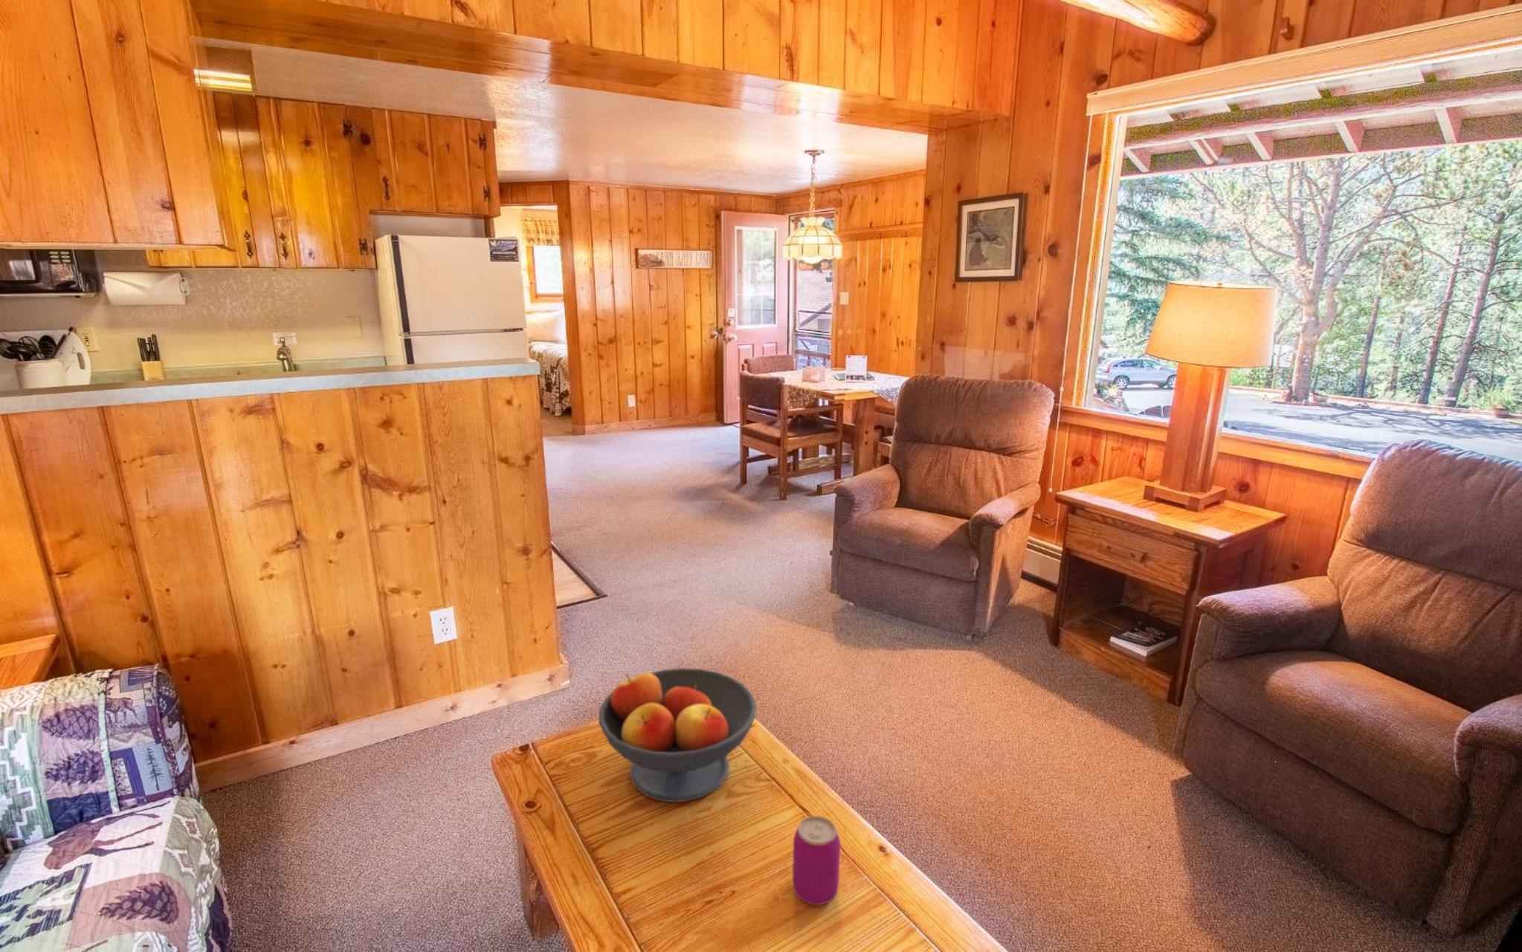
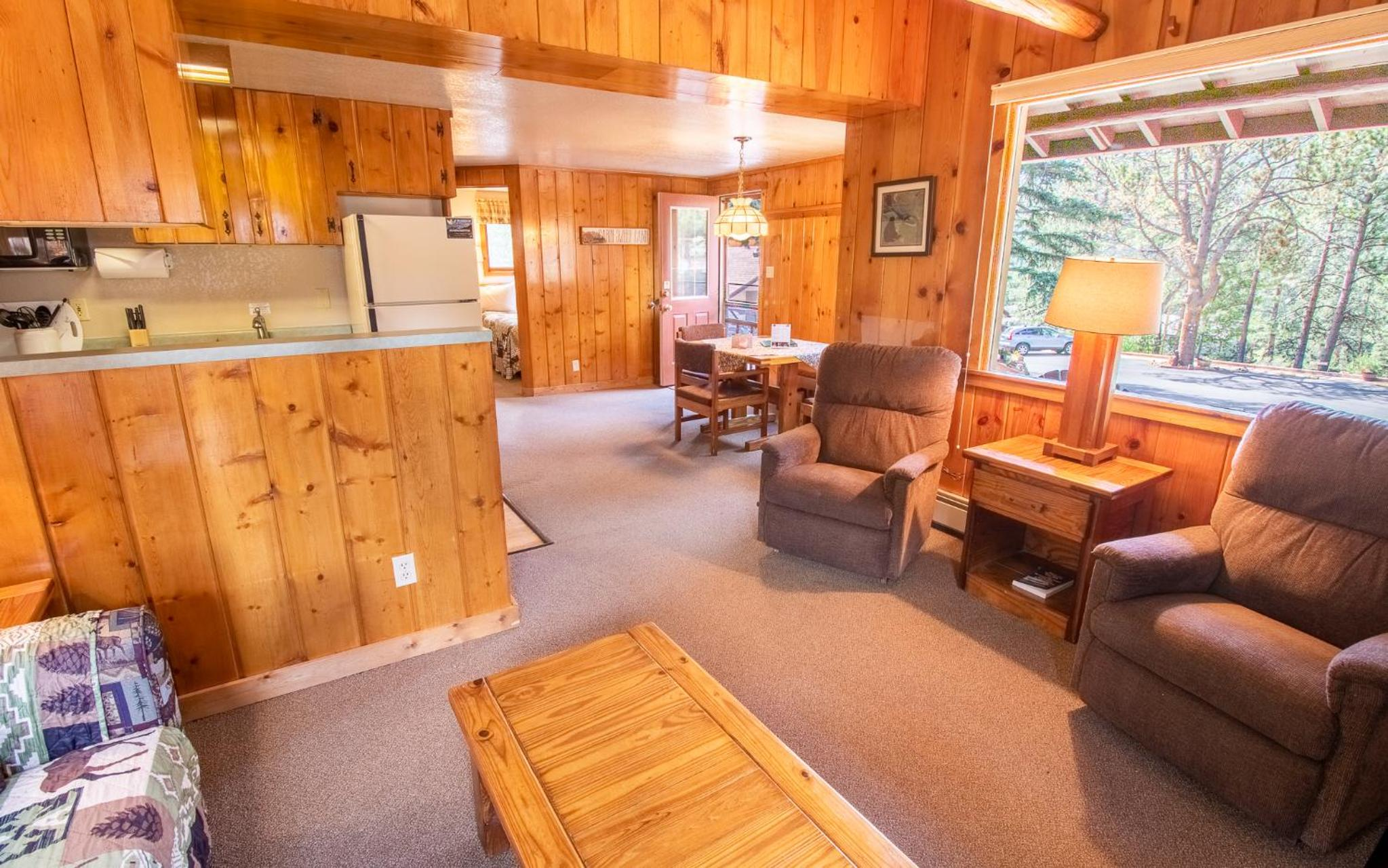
- beverage can [792,815,841,906]
- fruit bowl [598,667,758,803]
